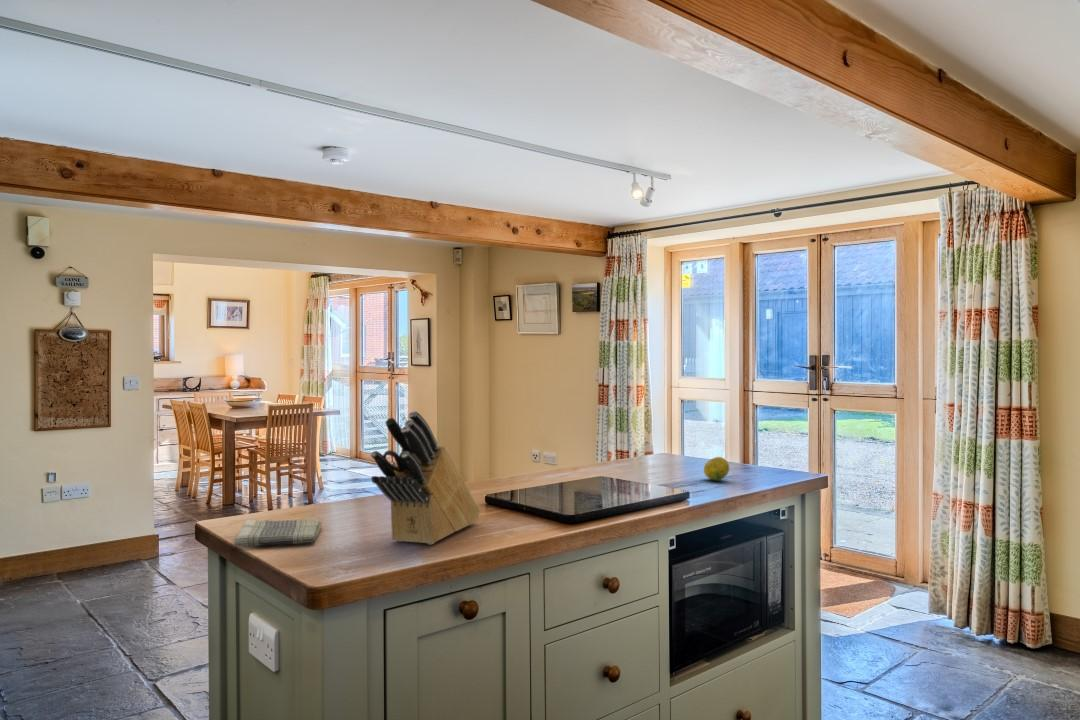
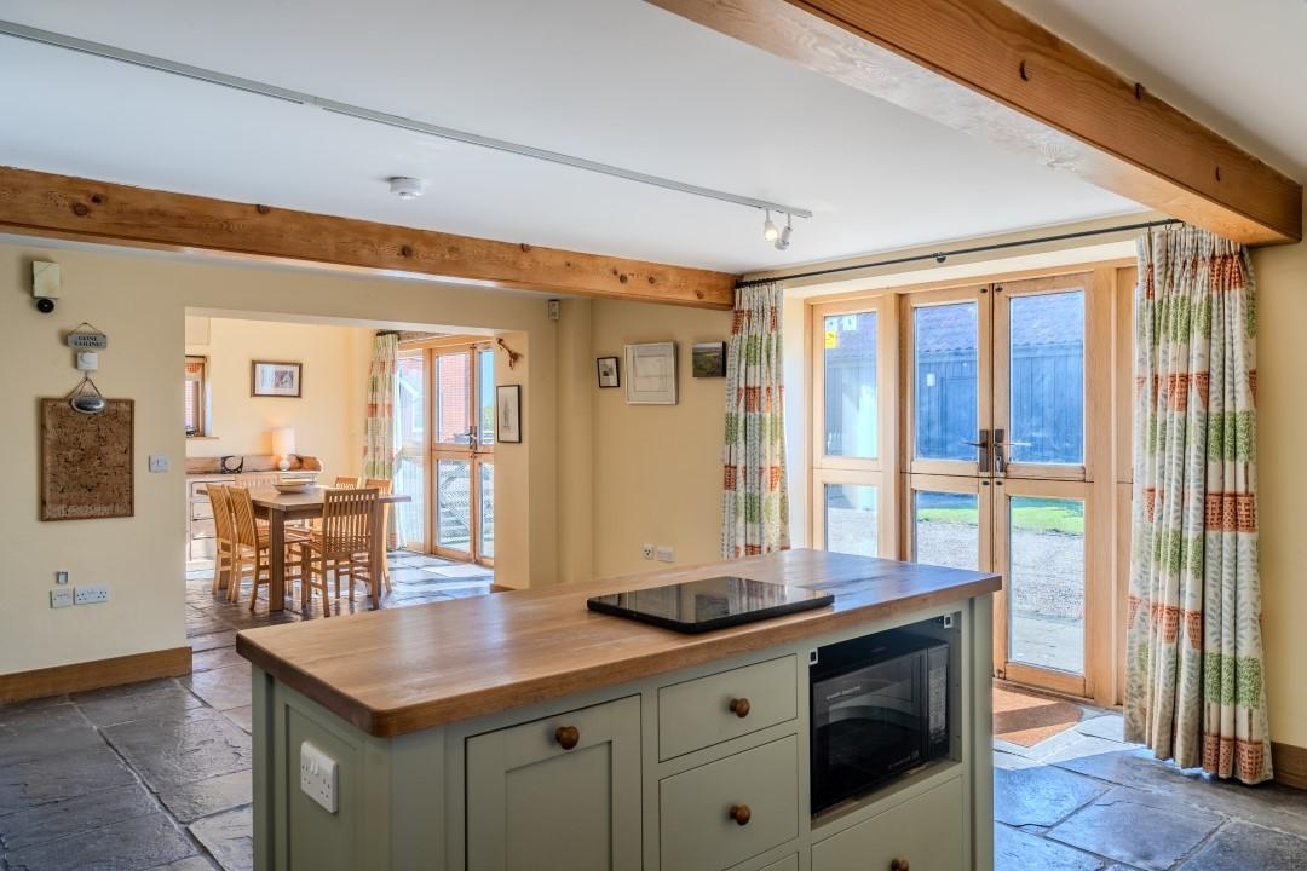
- fruit [703,456,730,482]
- dish towel [233,518,323,548]
- knife block [370,410,481,545]
